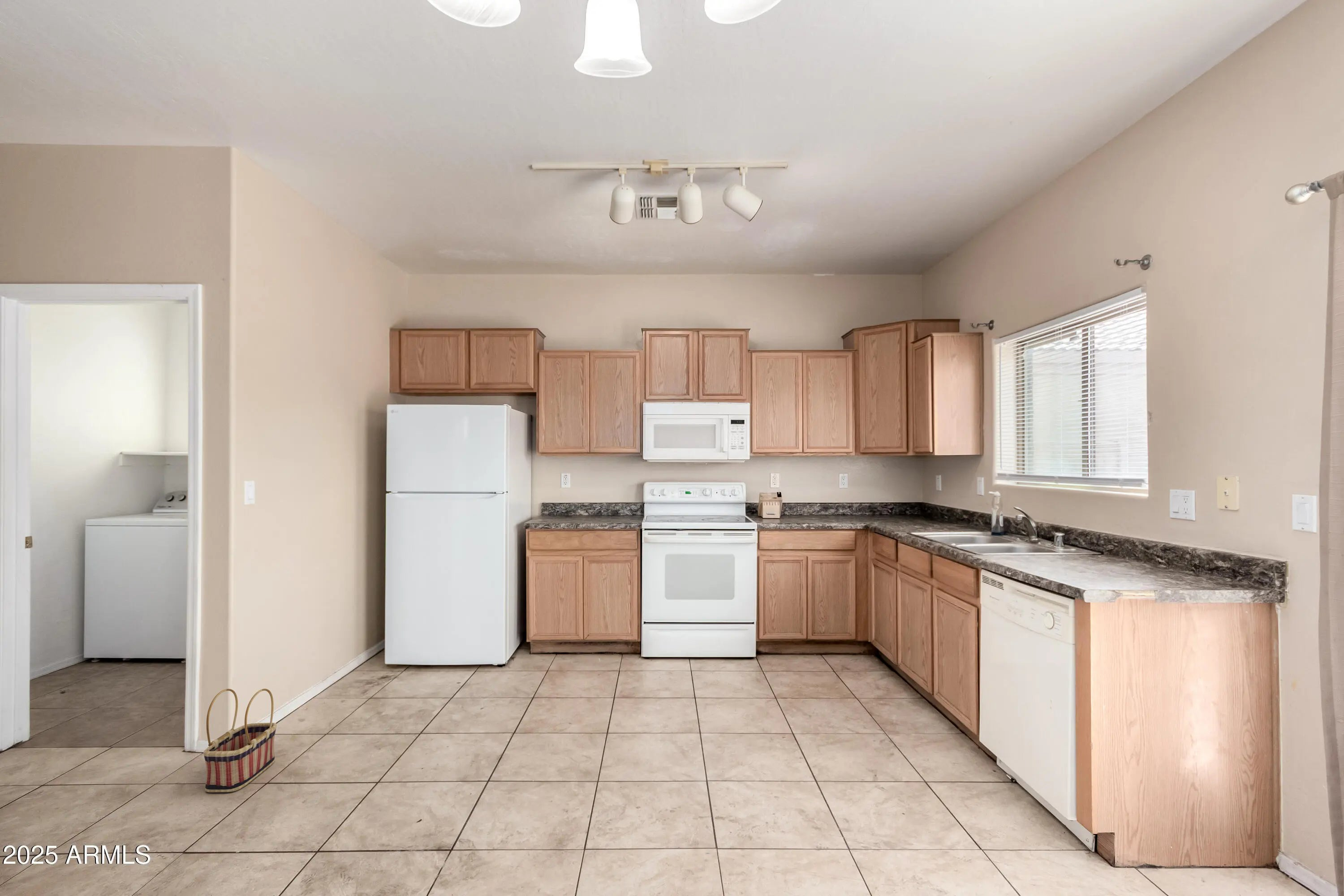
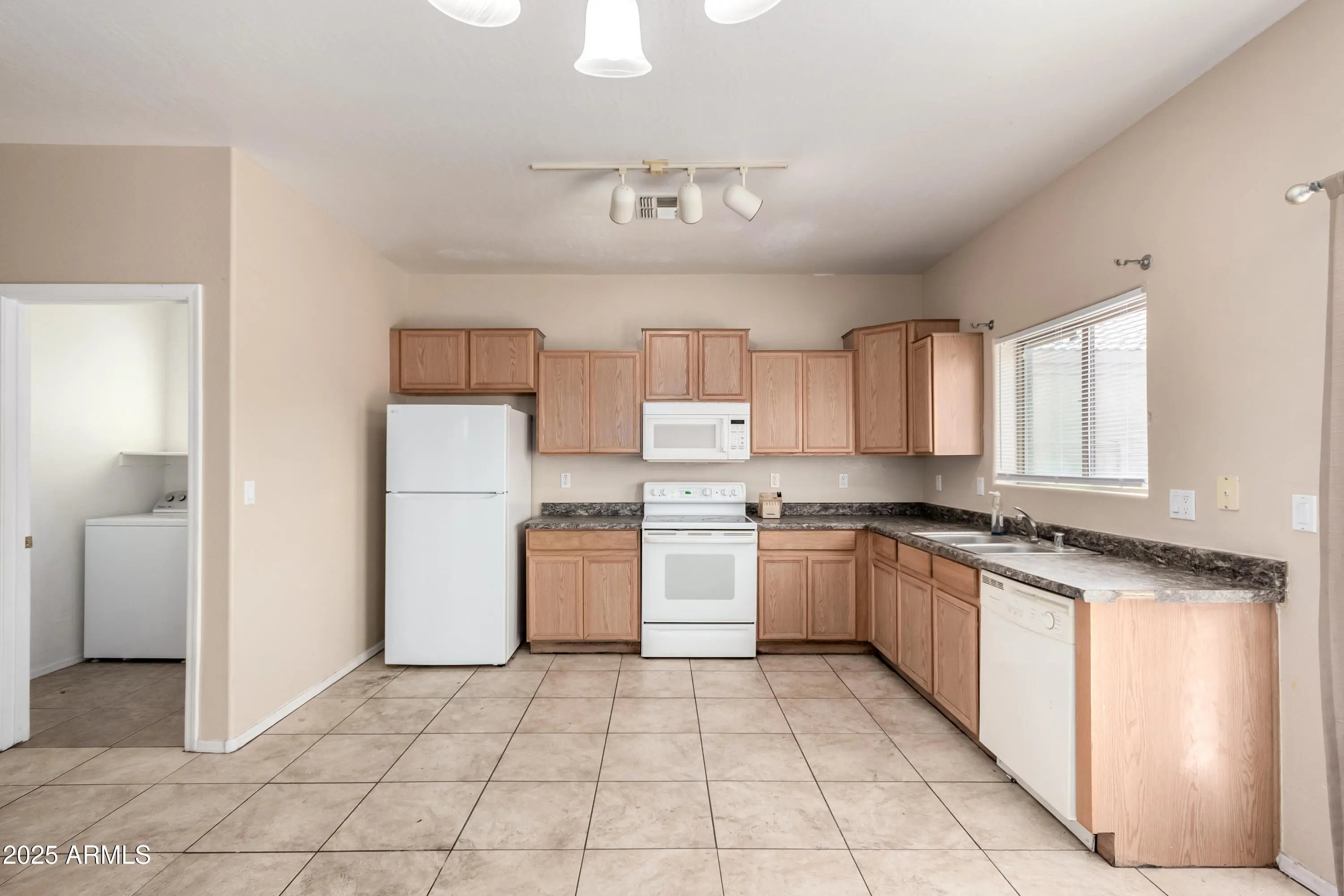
- basket [203,688,277,793]
